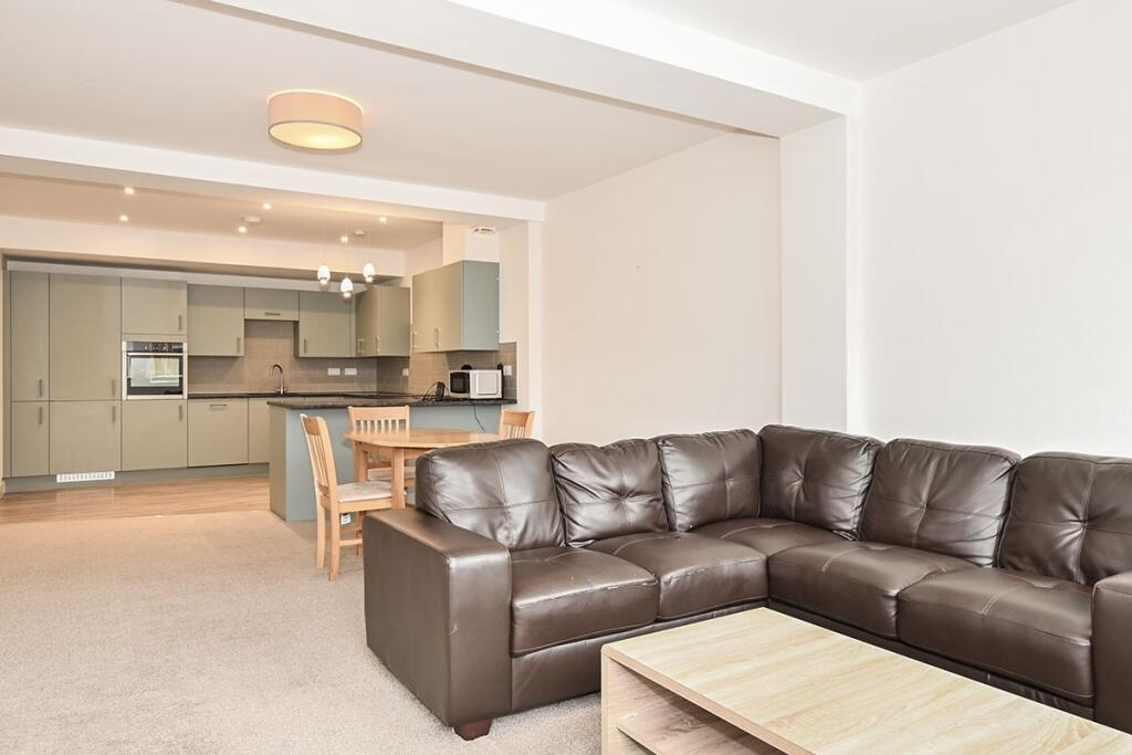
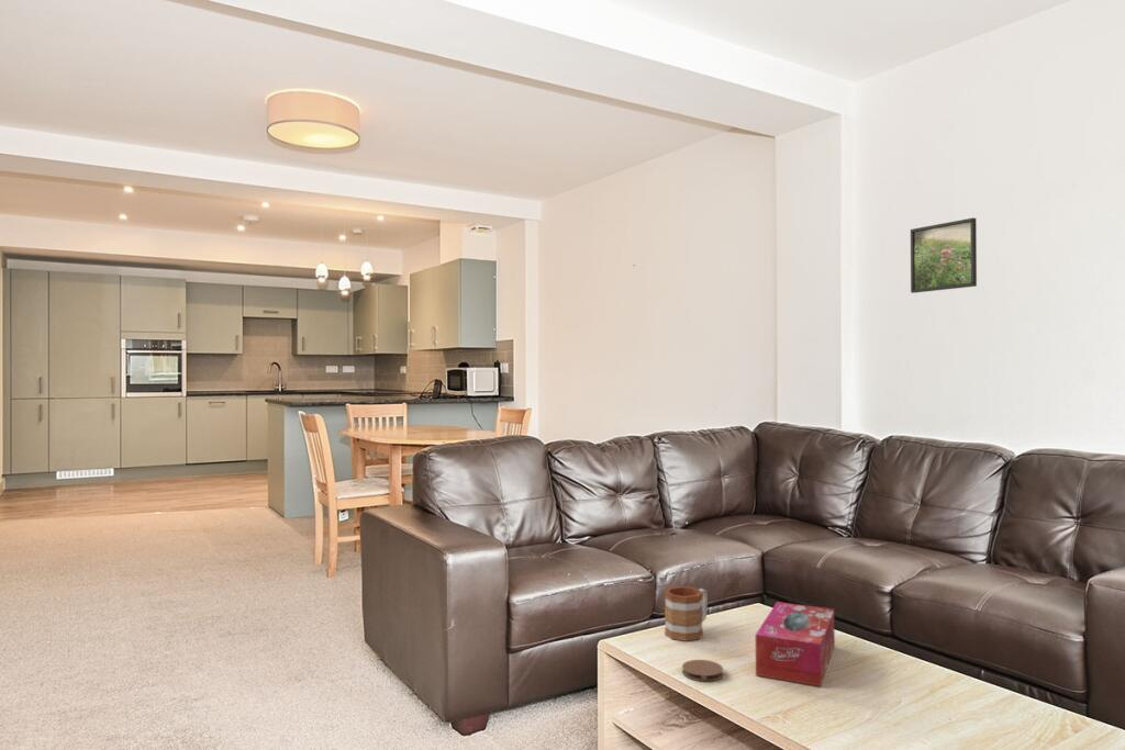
+ tissue box [755,601,836,687]
+ mug [664,585,709,642]
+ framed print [910,216,978,294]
+ coaster [681,659,724,682]
